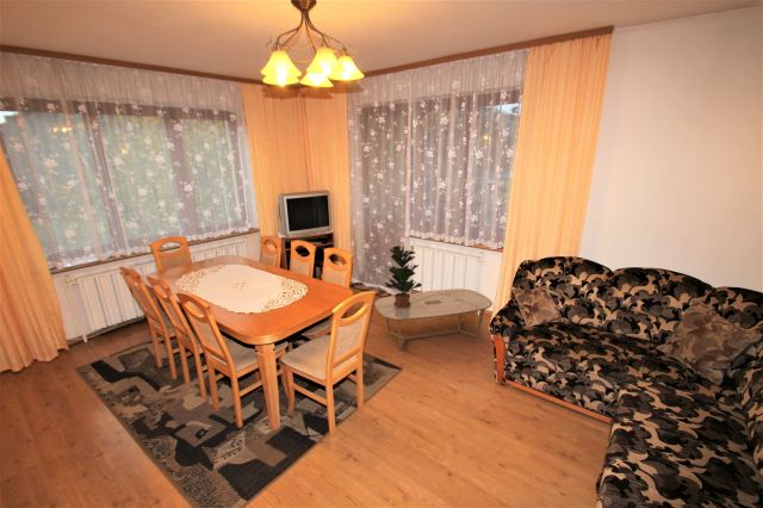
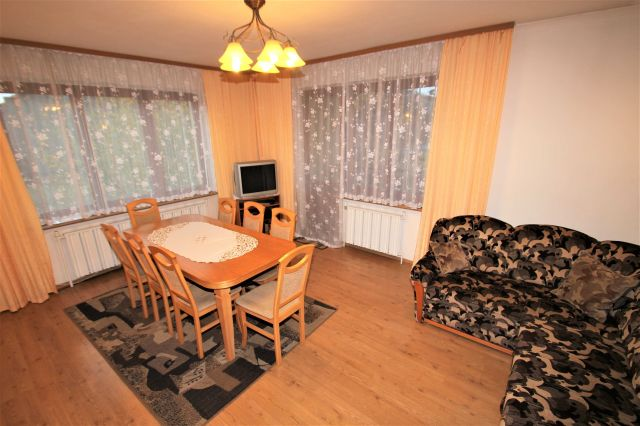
- potted plant [383,244,423,309]
- coffee table [373,287,494,352]
